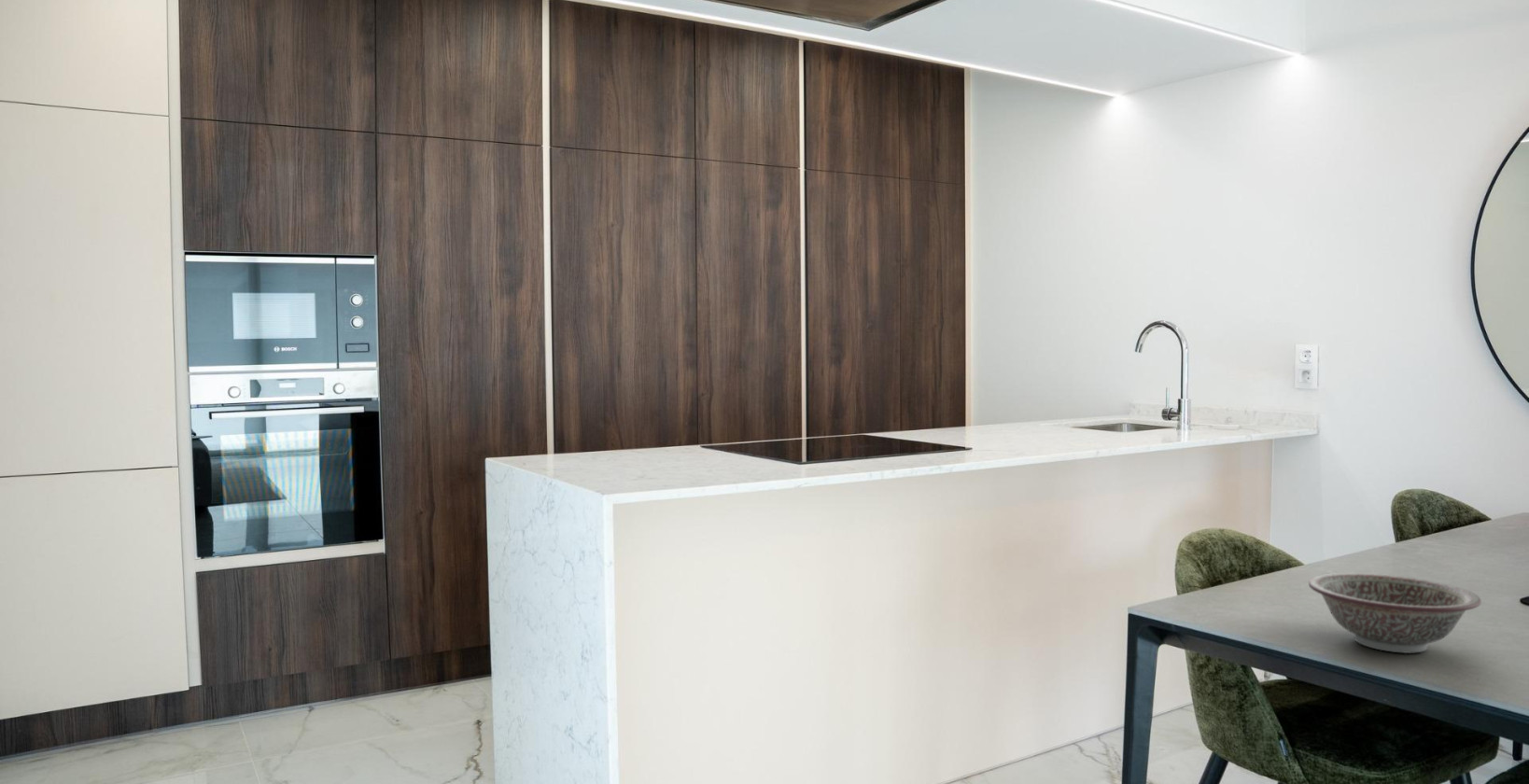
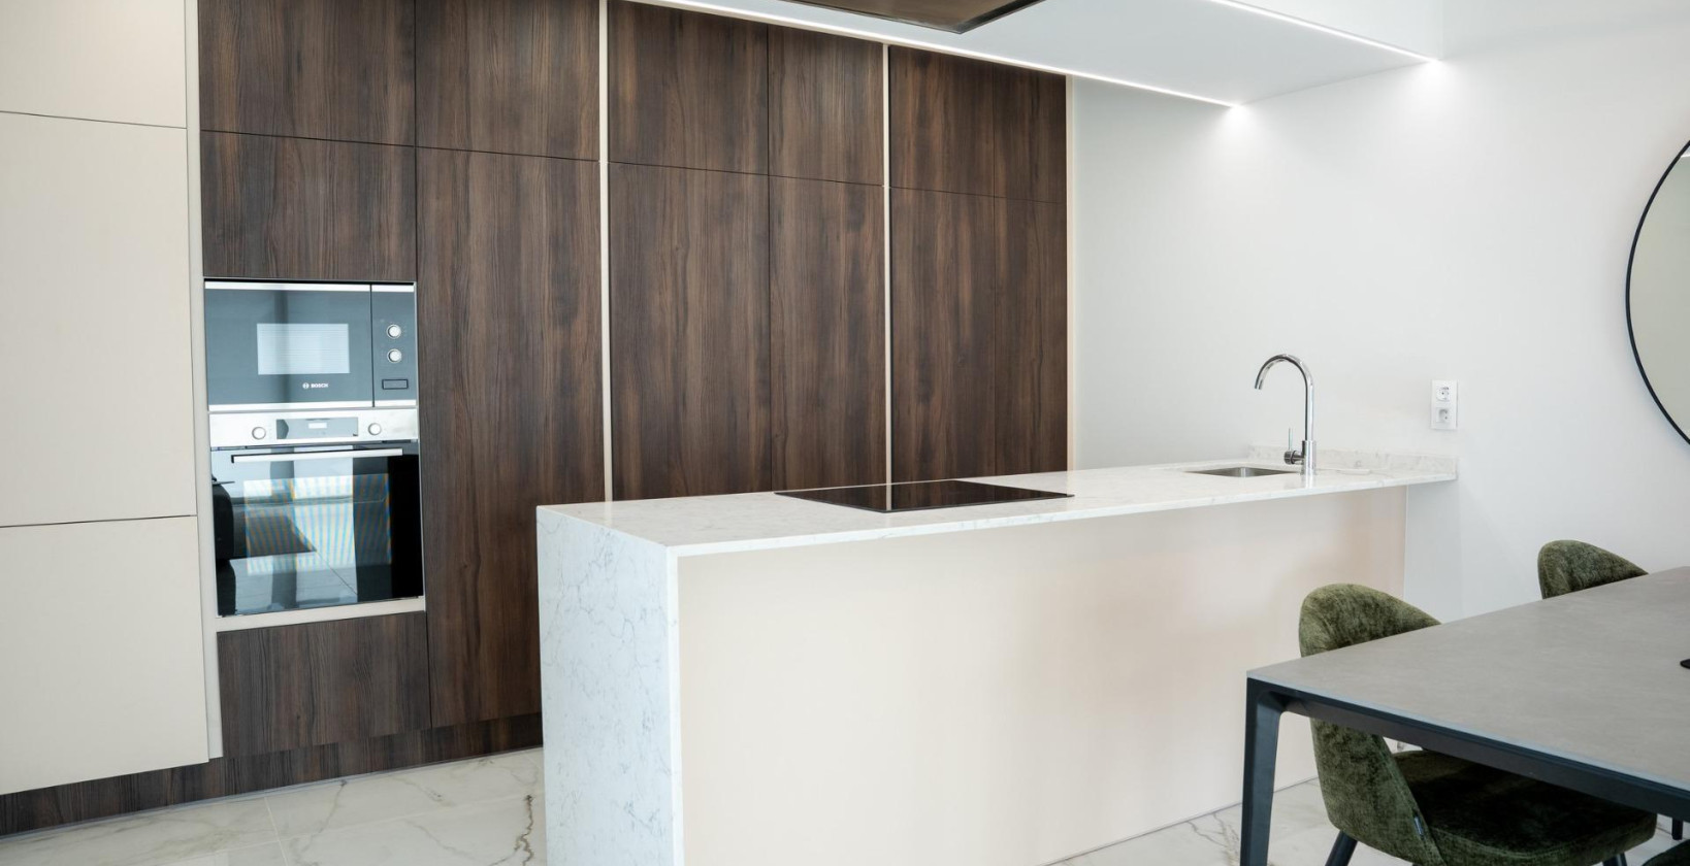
- decorative bowl [1308,572,1482,654]
